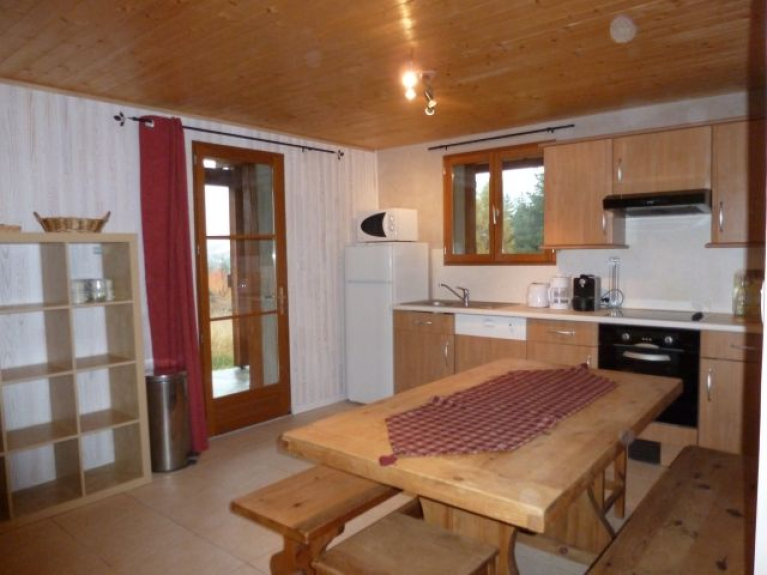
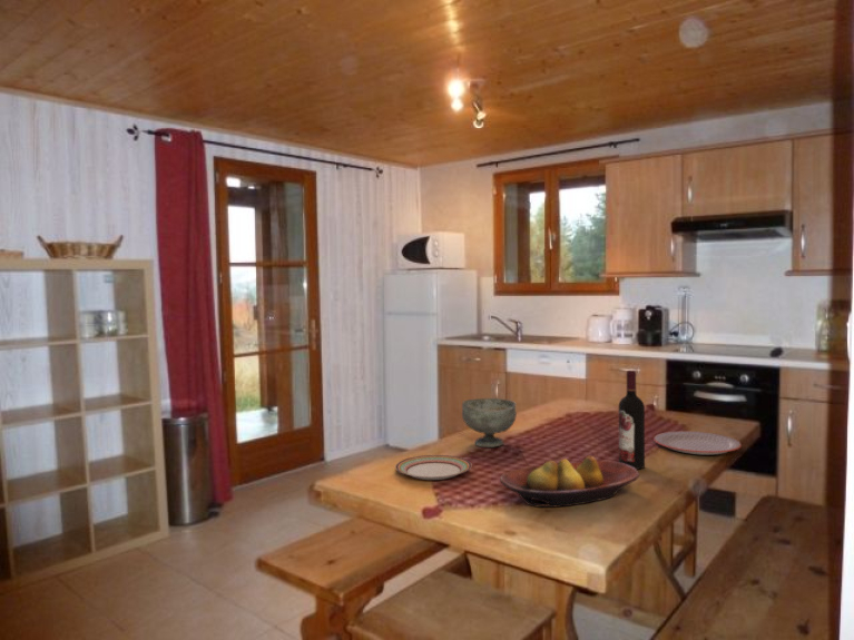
+ wine bottle [618,370,646,471]
+ bowl [461,397,518,449]
+ plate [652,430,743,456]
+ plate [394,454,472,481]
+ fruit bowl [499,455,640,509]
